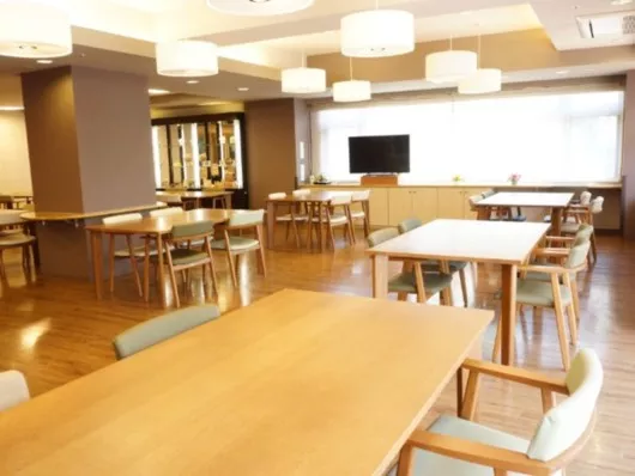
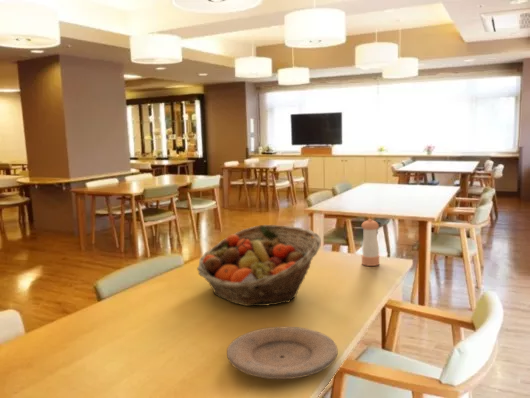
+ pepper shaker [361,218,380,267]
+ fruit basket [196,224,322,307]
+ plate [226,326,339,380]
